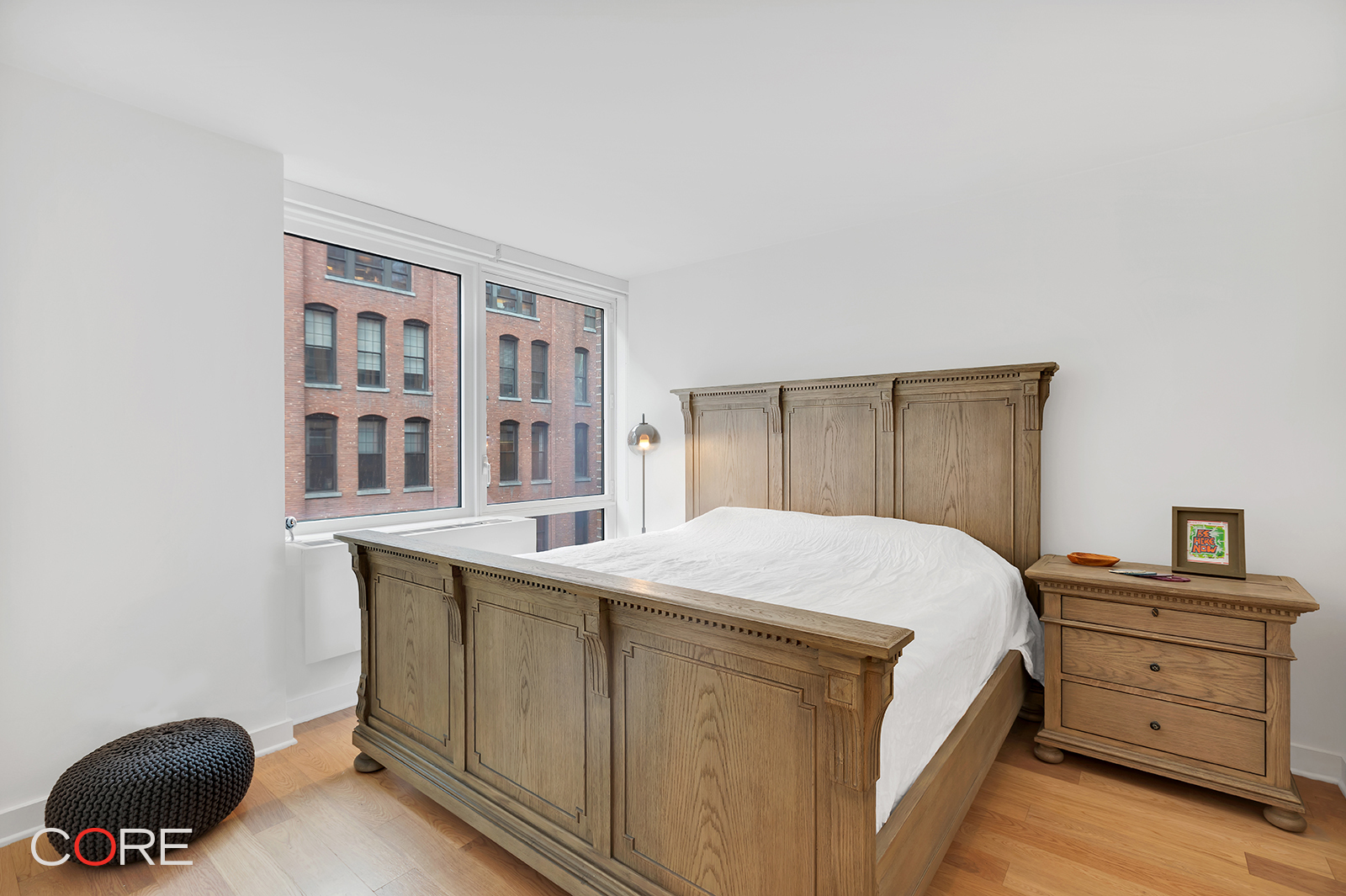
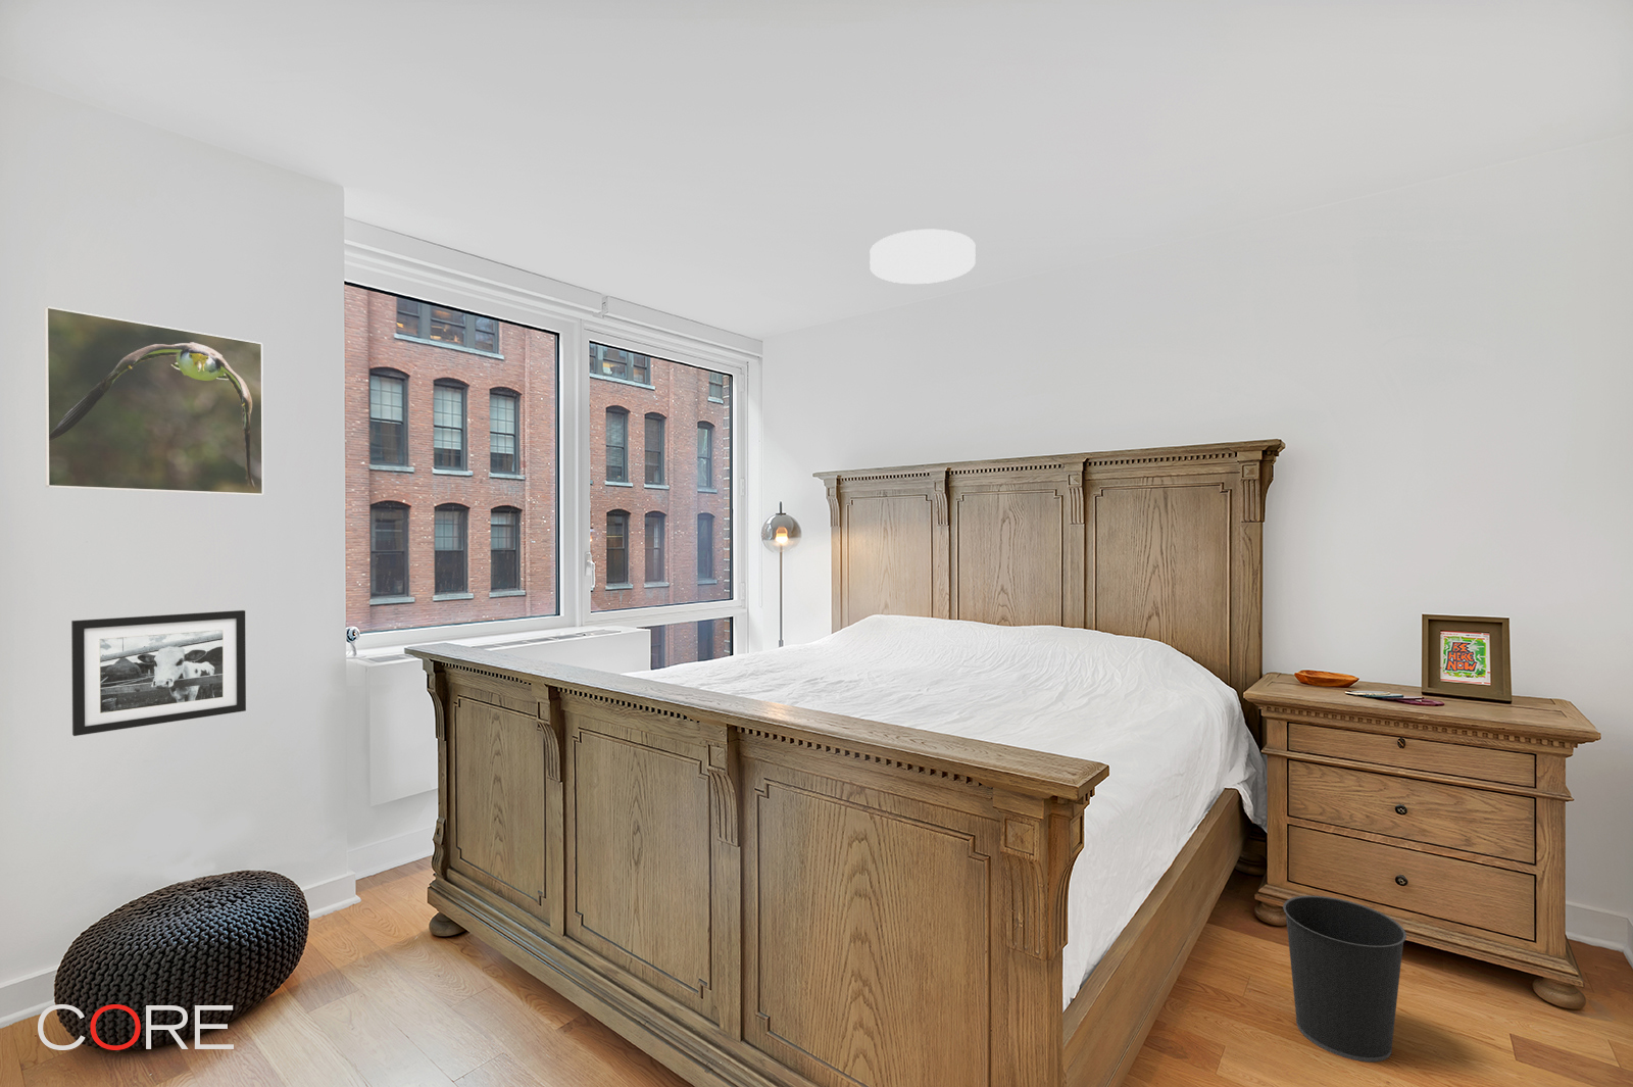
+ ceiling light [869,228,977,285]
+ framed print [42,306,264,496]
+ wastebasket [1282,895,1407,1064]
+ picture frame [70,609,247,736]
